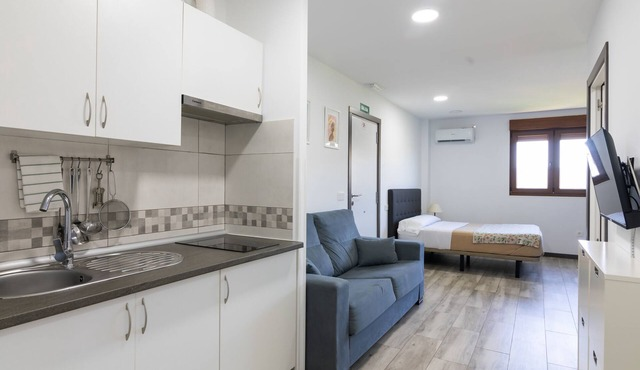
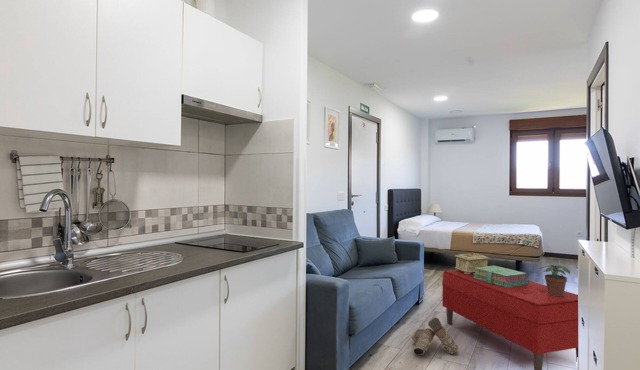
+ potted plant [538,264,572,296]
+ stack of books [473,265,530,288]
+ boots [411,316,459,356]
+ bench [441,269,579,370]
+ decorative box [454,251,490,275]
